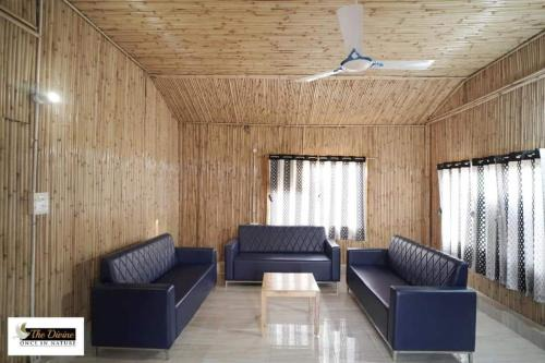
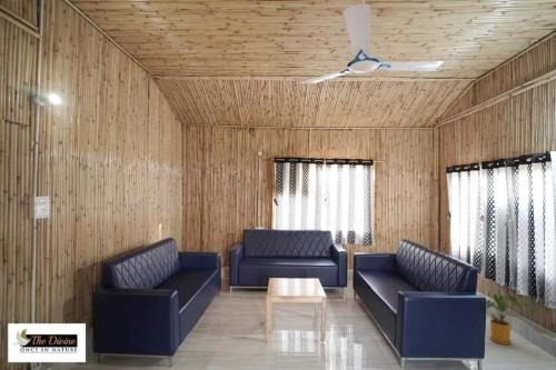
+ house plant [486,292,536,346]
